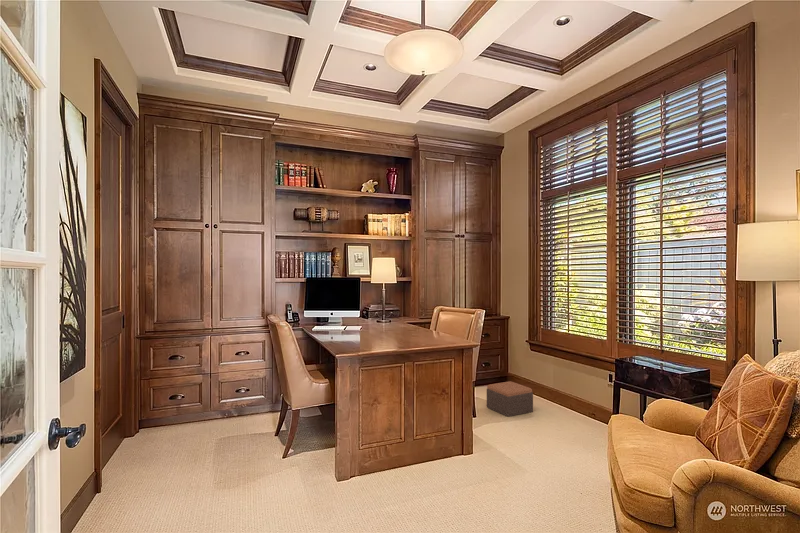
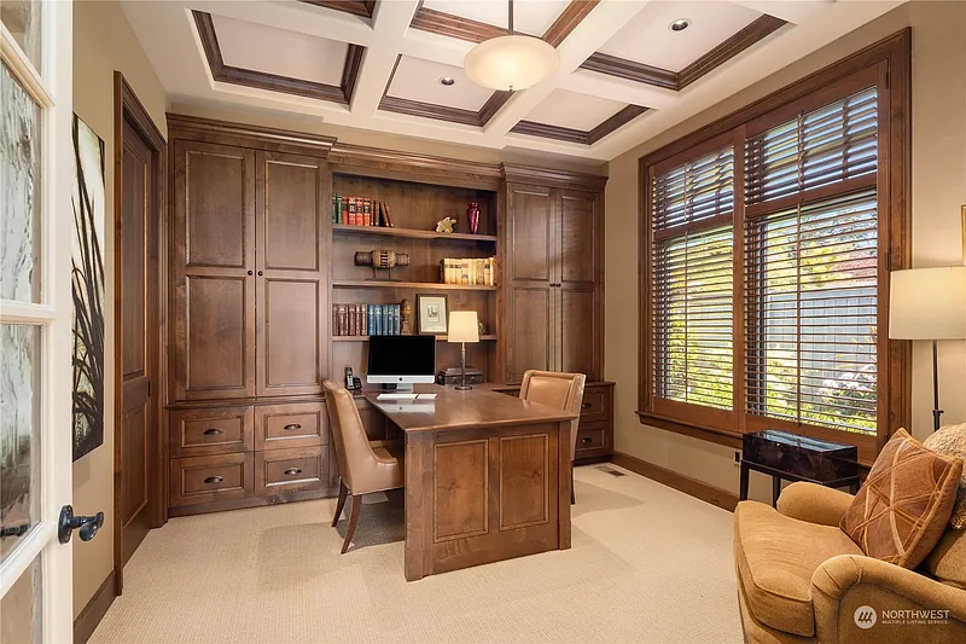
- footstool [486,380,534,418]
